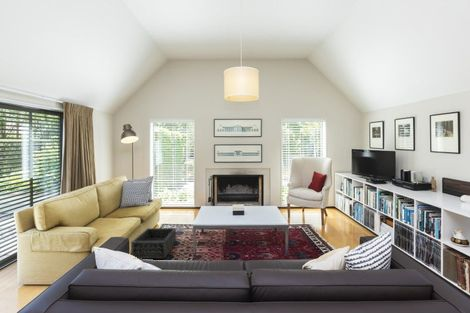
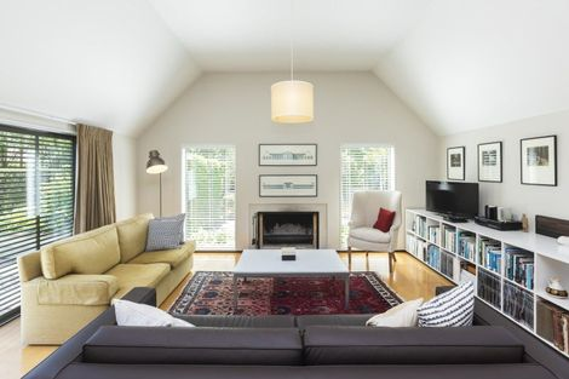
- basket [130,227,177,259]
